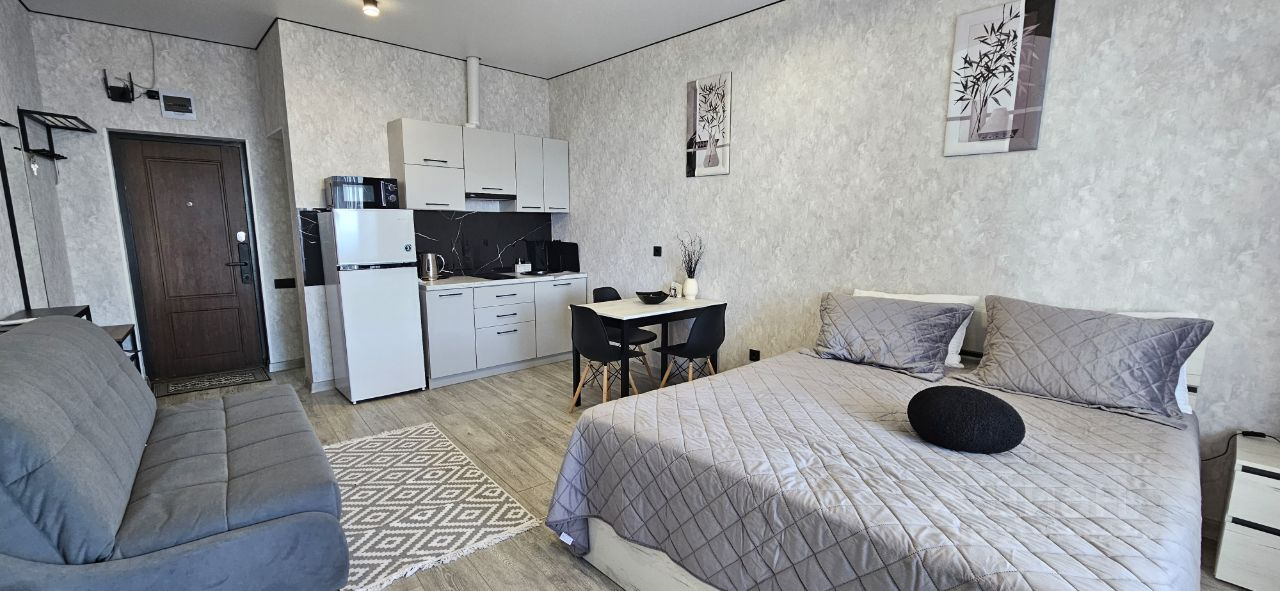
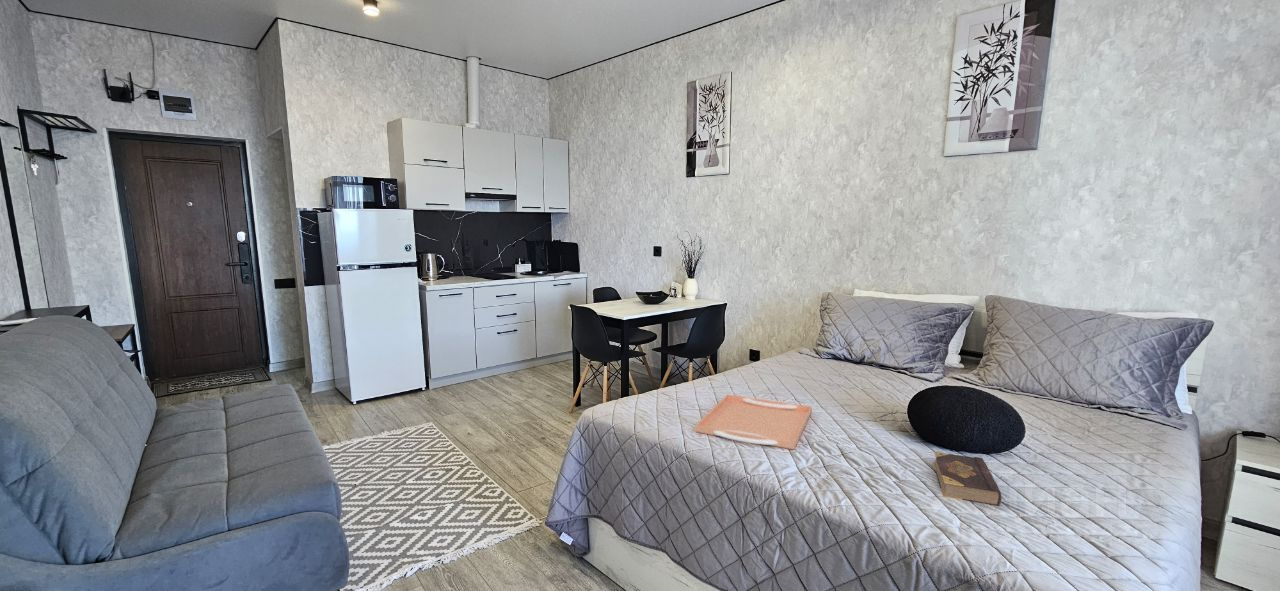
+ book [932,451,1002,507]
+ serving tray [694,393,813,450]
